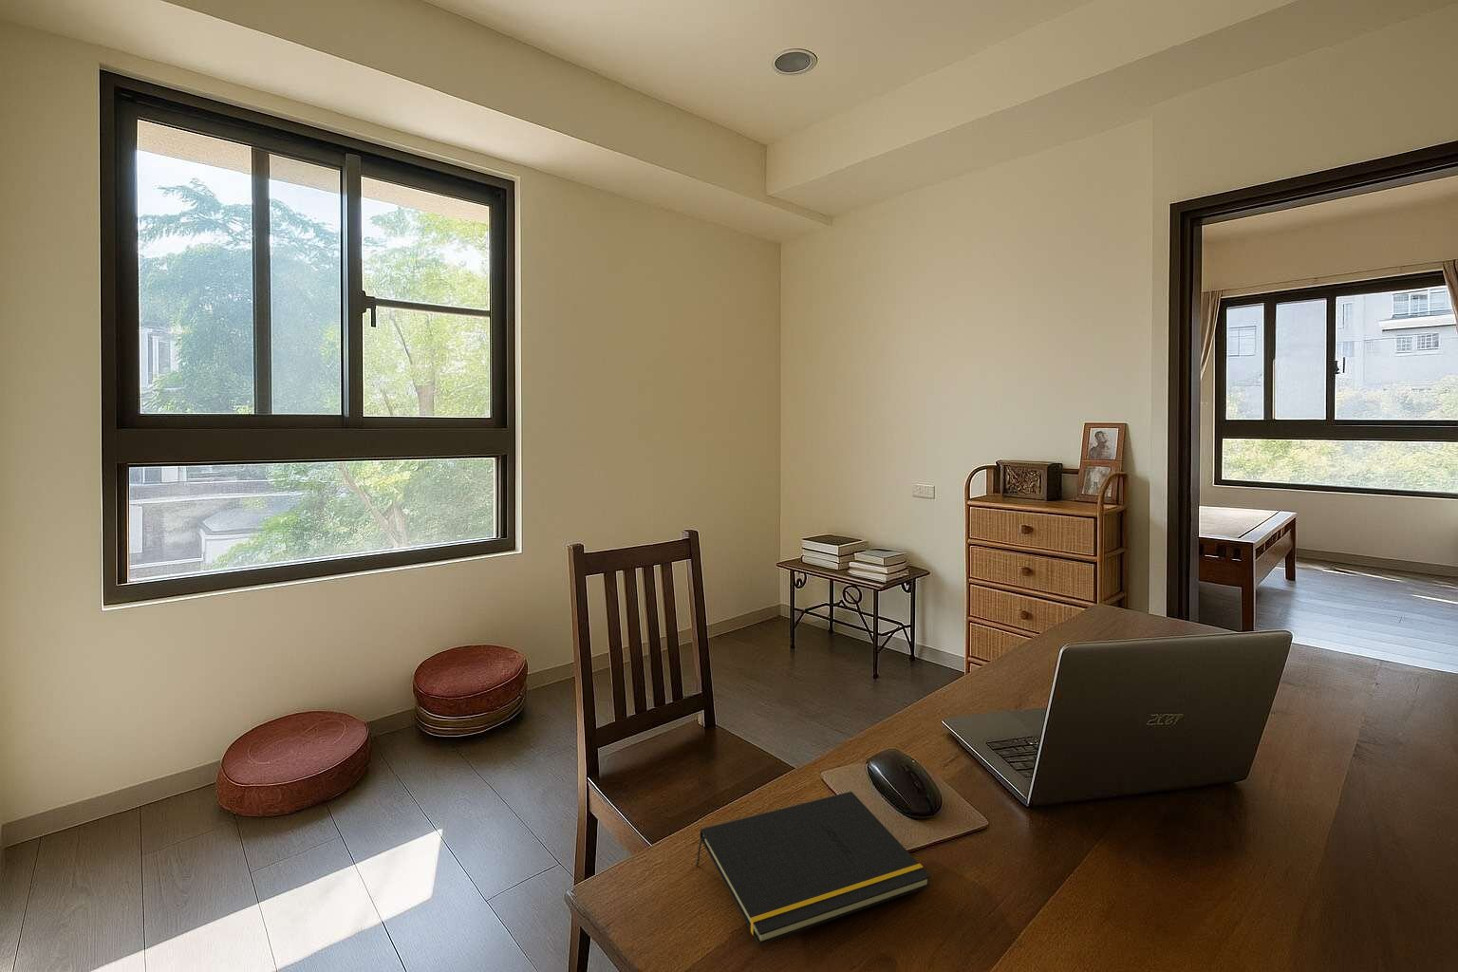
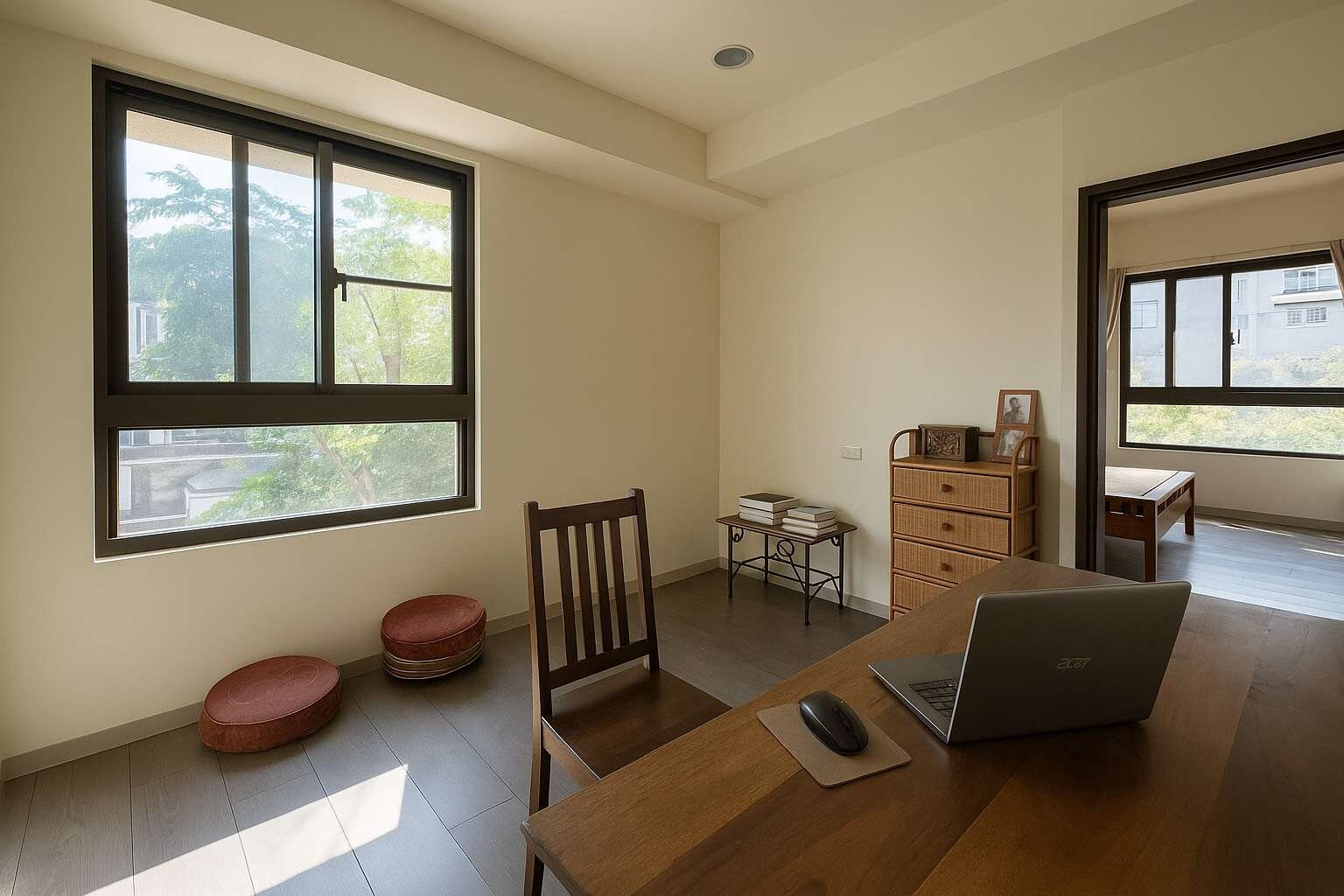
- notepad [695,791,932,946]
